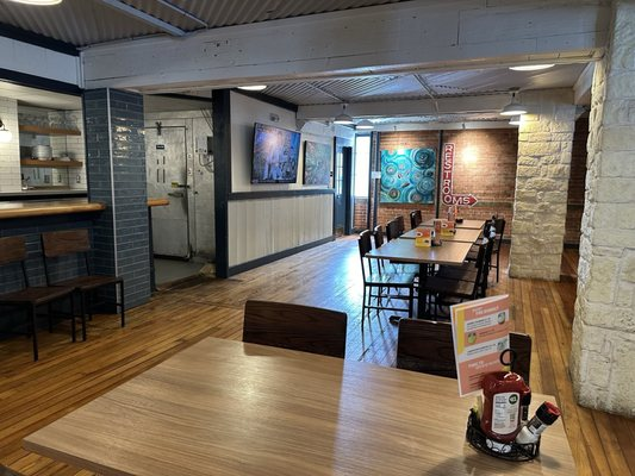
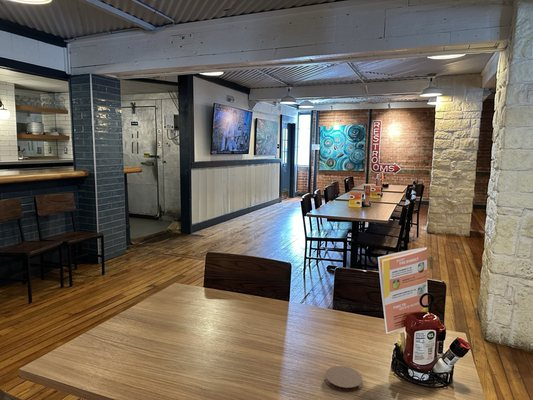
+ coaster [324,365,363,393]
